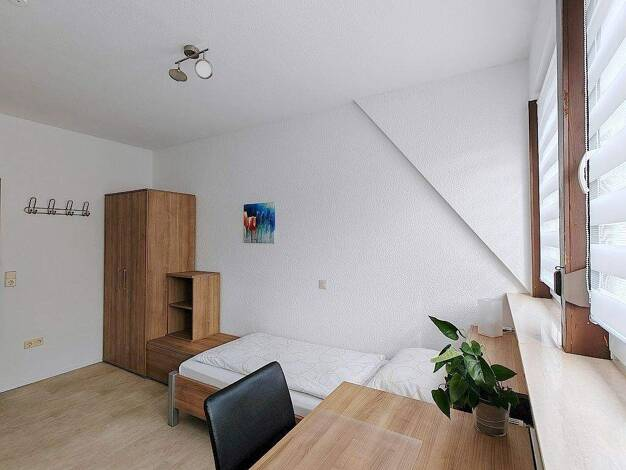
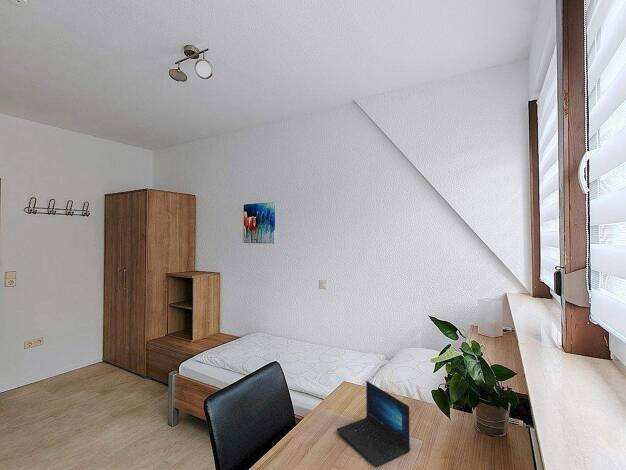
+ laptop [336,380,411,468]
